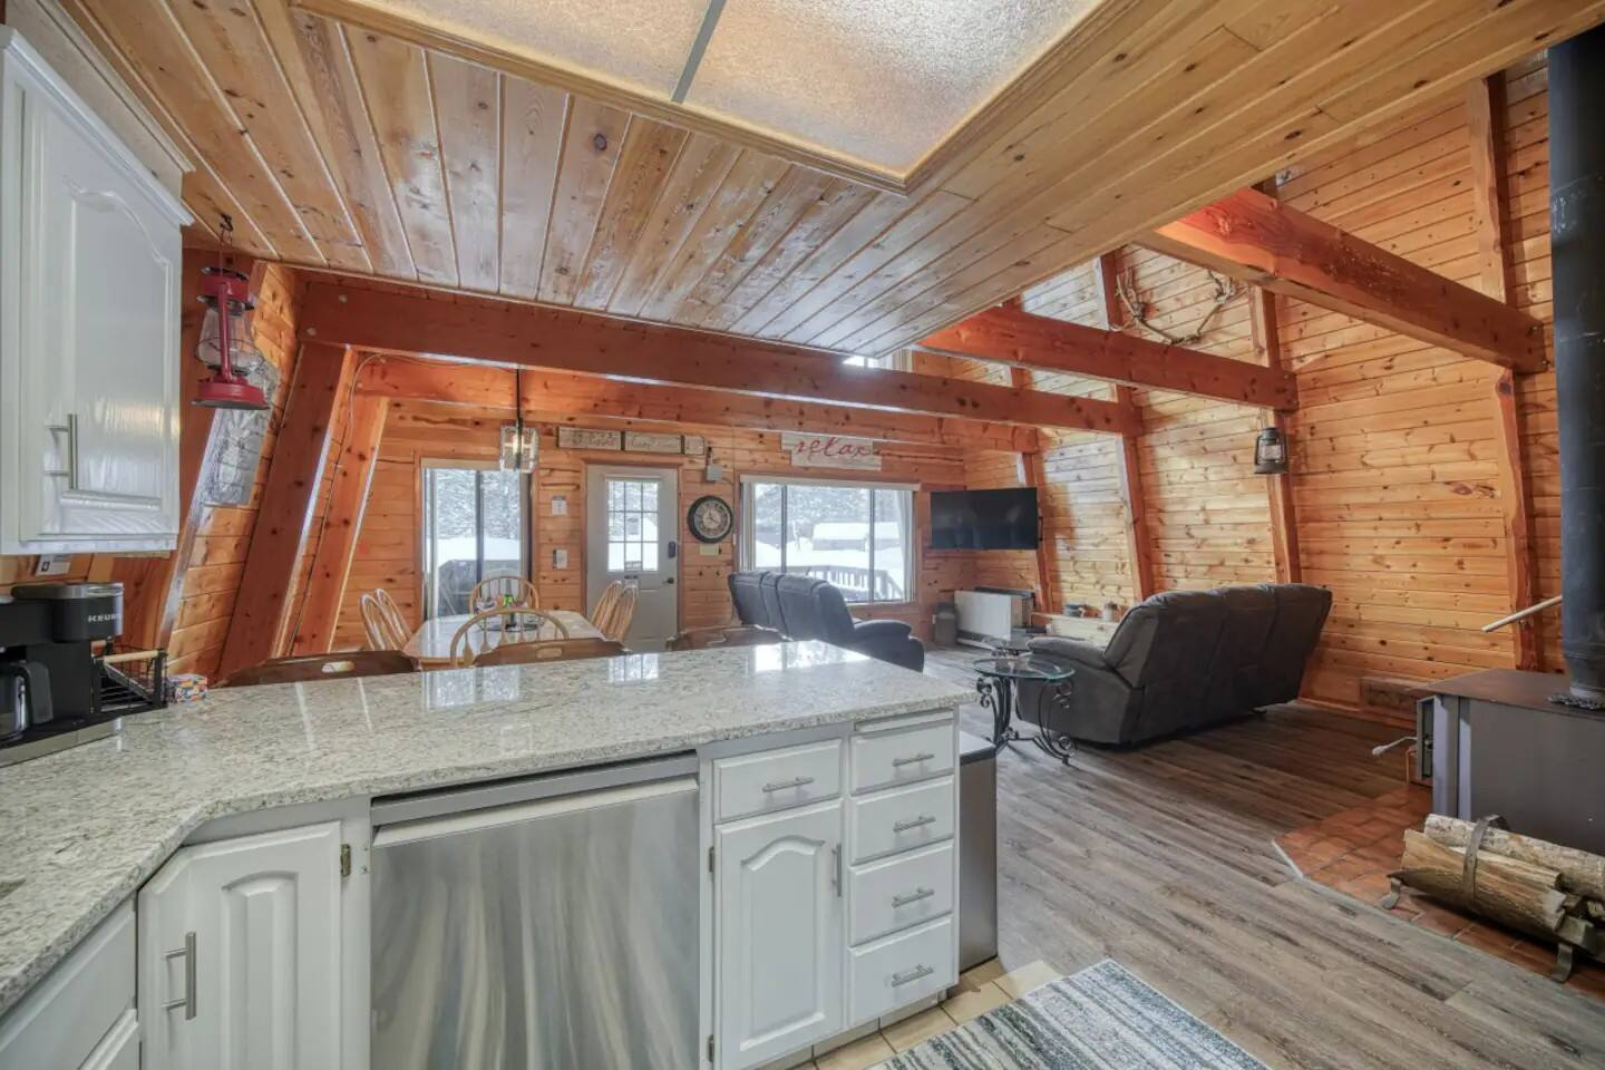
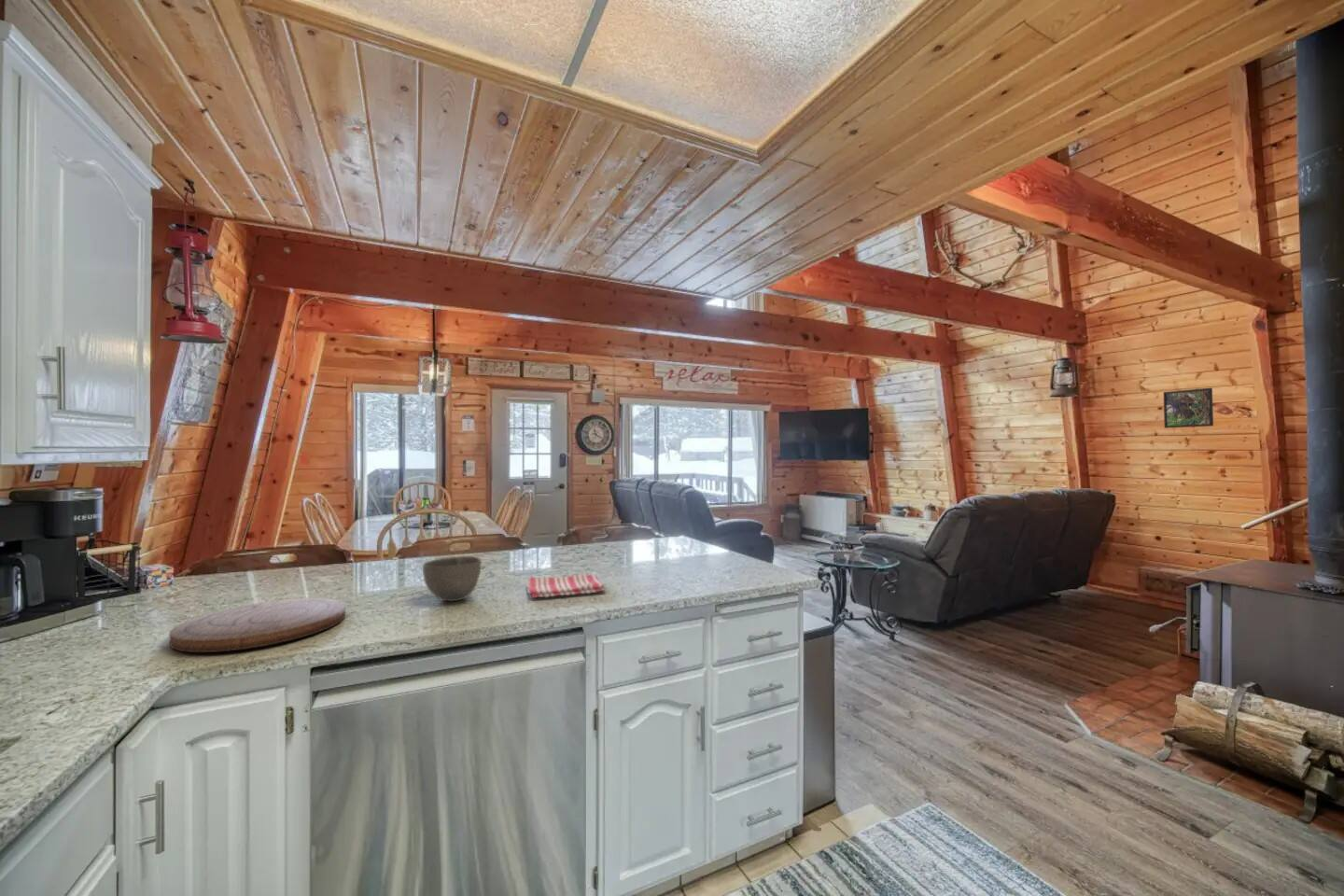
+ bowl [422,555,483,602]
+ dish towel [525,573,608,599]
+ cutting board [169,597,346,653]
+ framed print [1163,387,1214,429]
